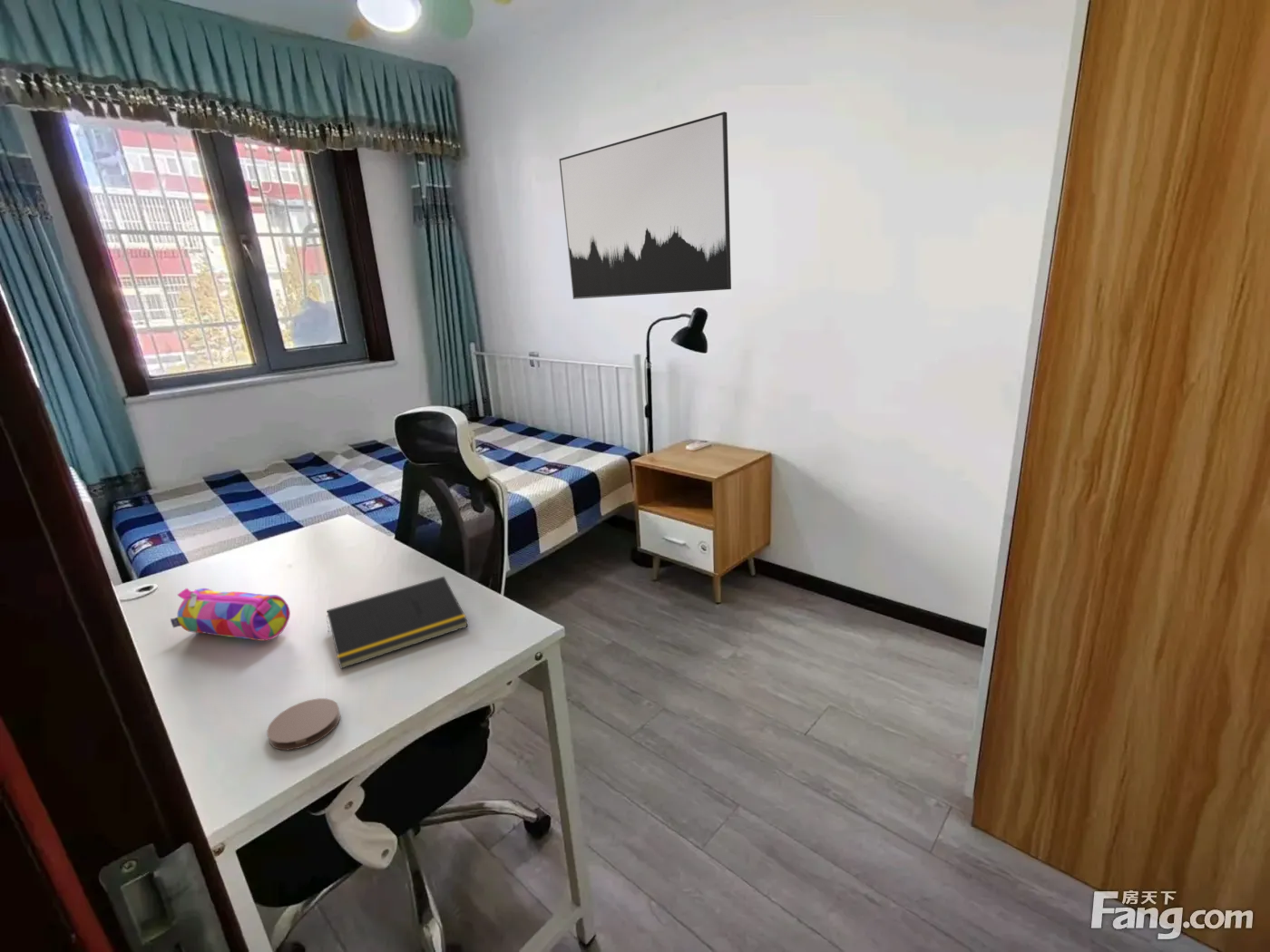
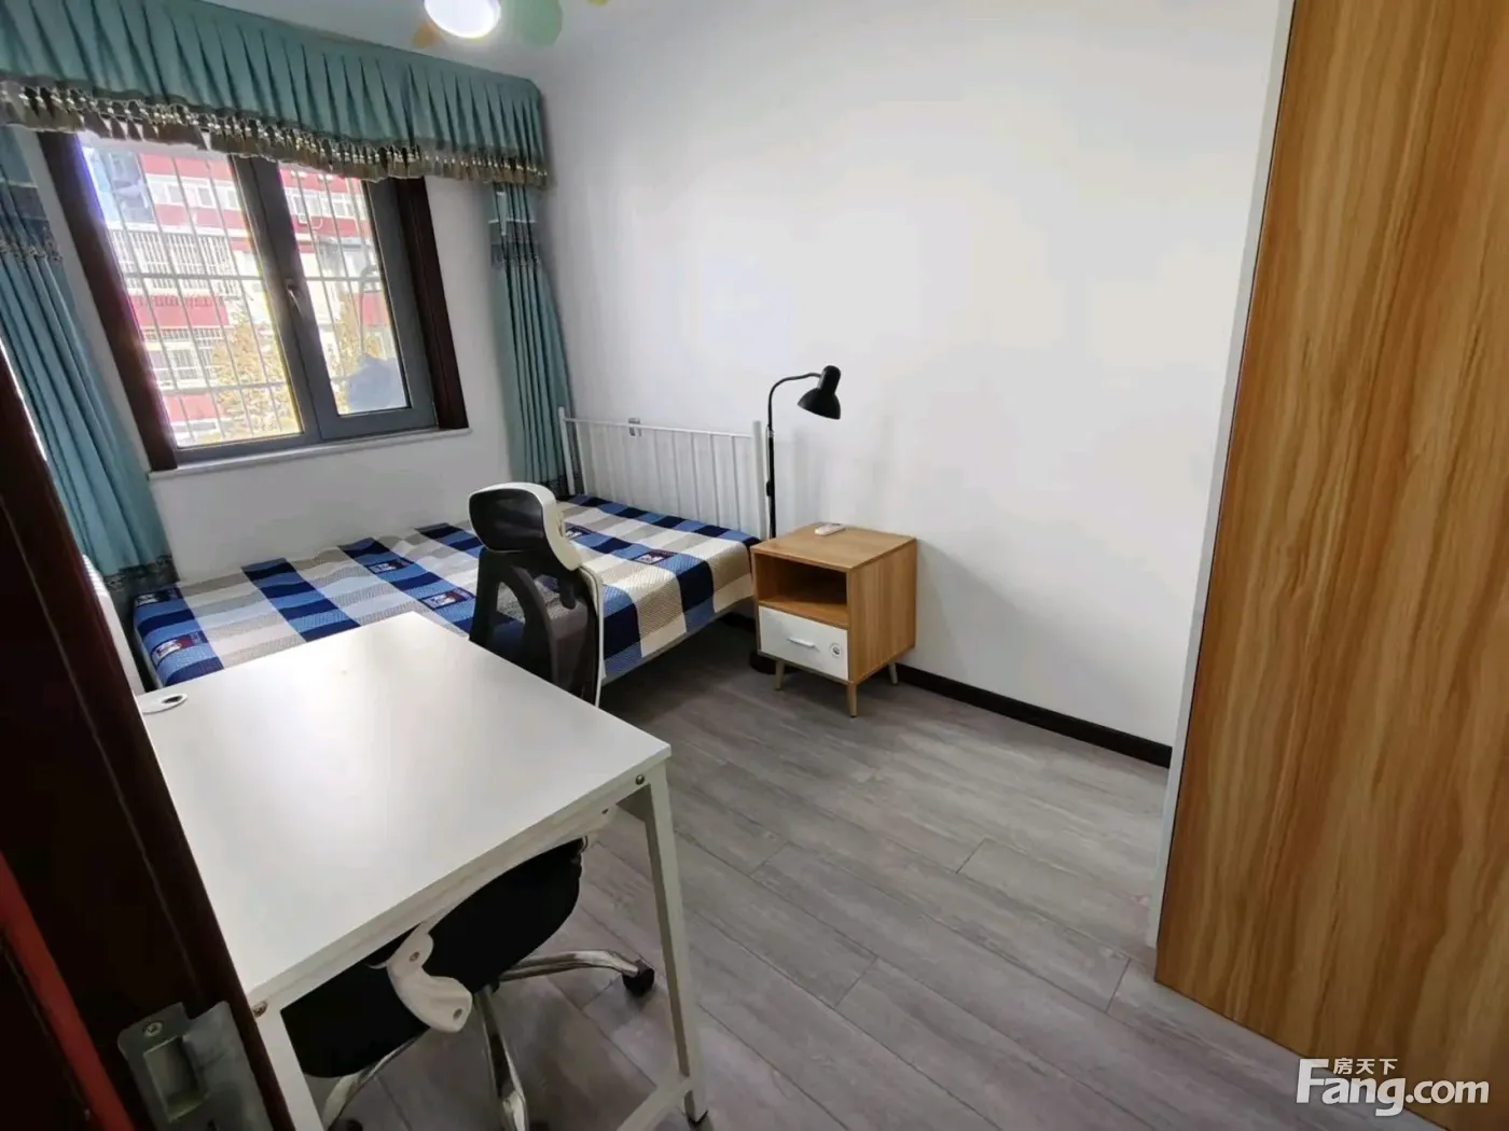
- coaster [266,697,341,751]
- notepad [326,576,469,670]
- pencil case [170,588,291,642]
- wall art [559,111,732,300]
